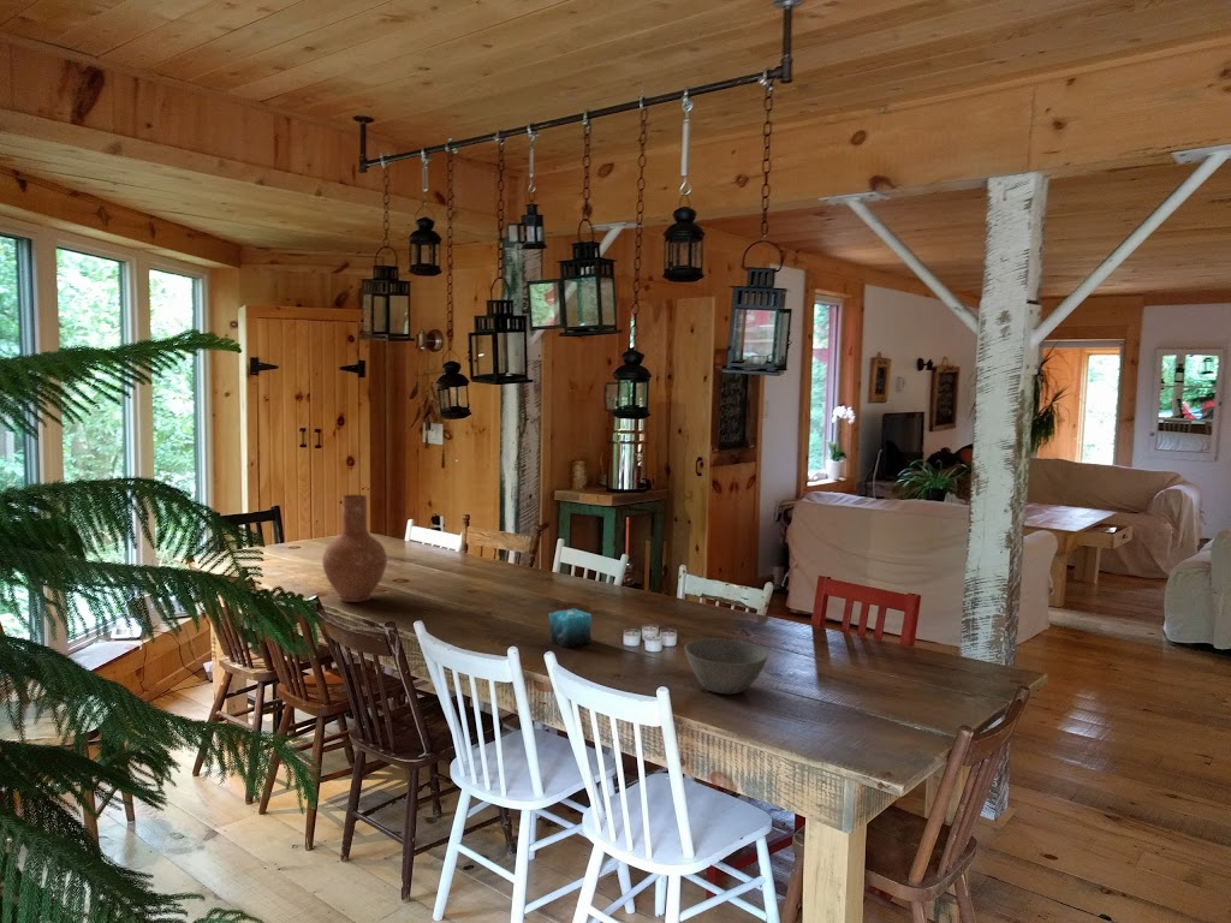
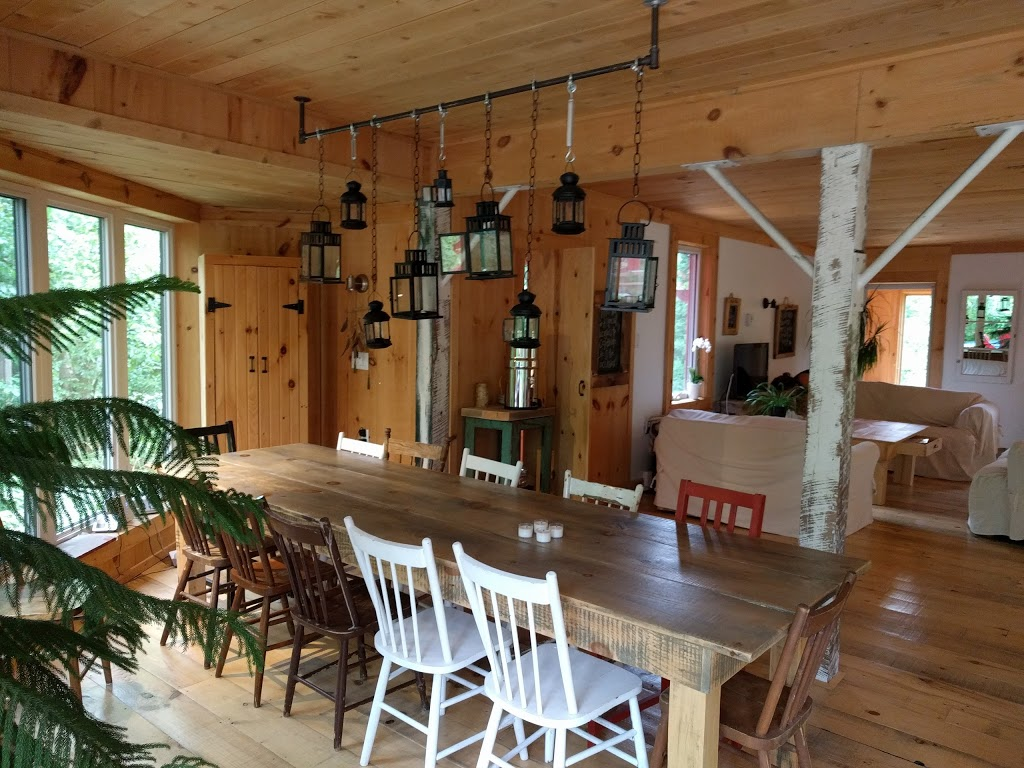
- vase [321,494,388,603]
- candle [548,601,593,649]
- bowl [683,638,769,695]
